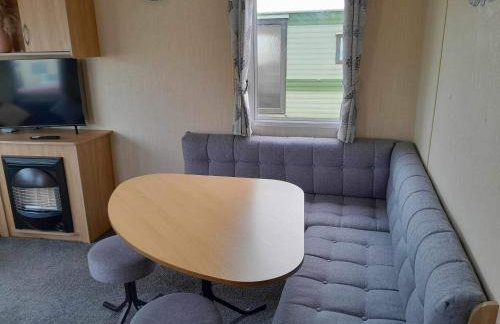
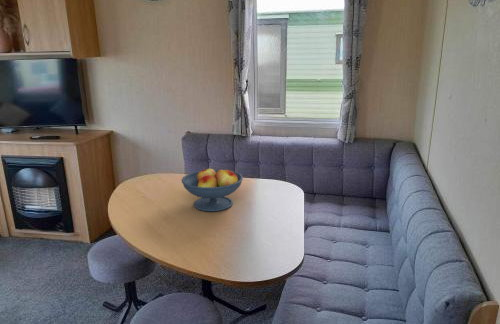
+ fruit bowl [181,167,244,212]
